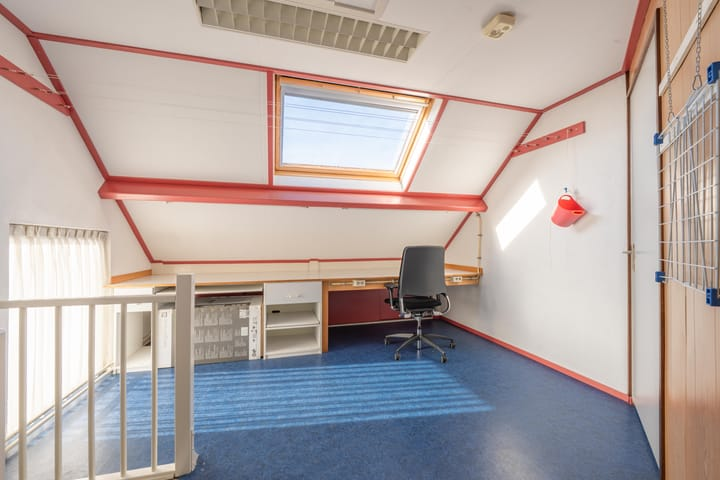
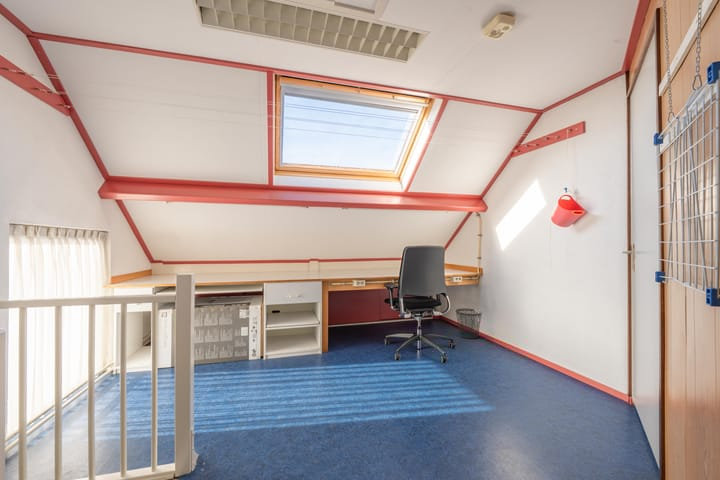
+ wastebasket [455,308,483,340]
